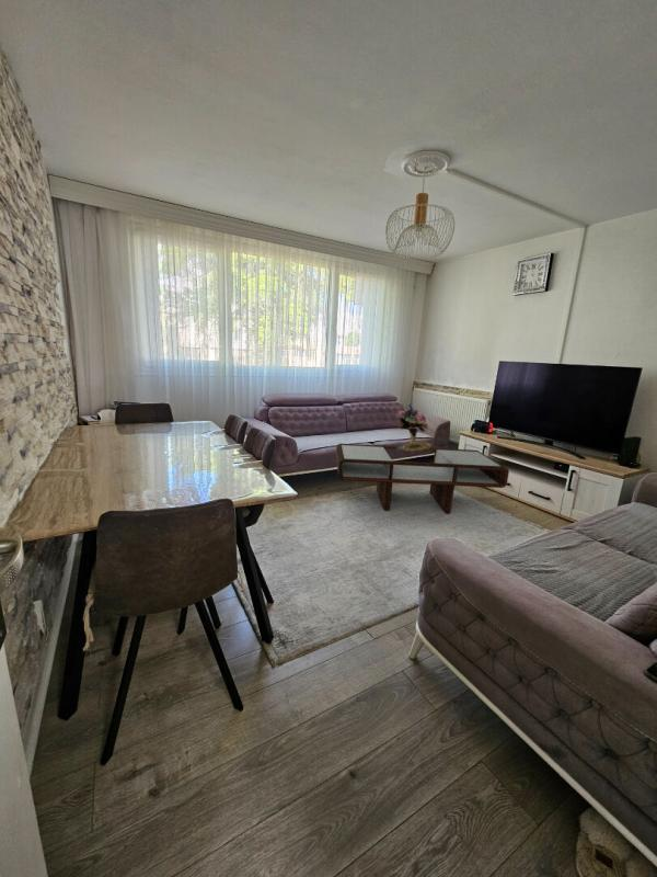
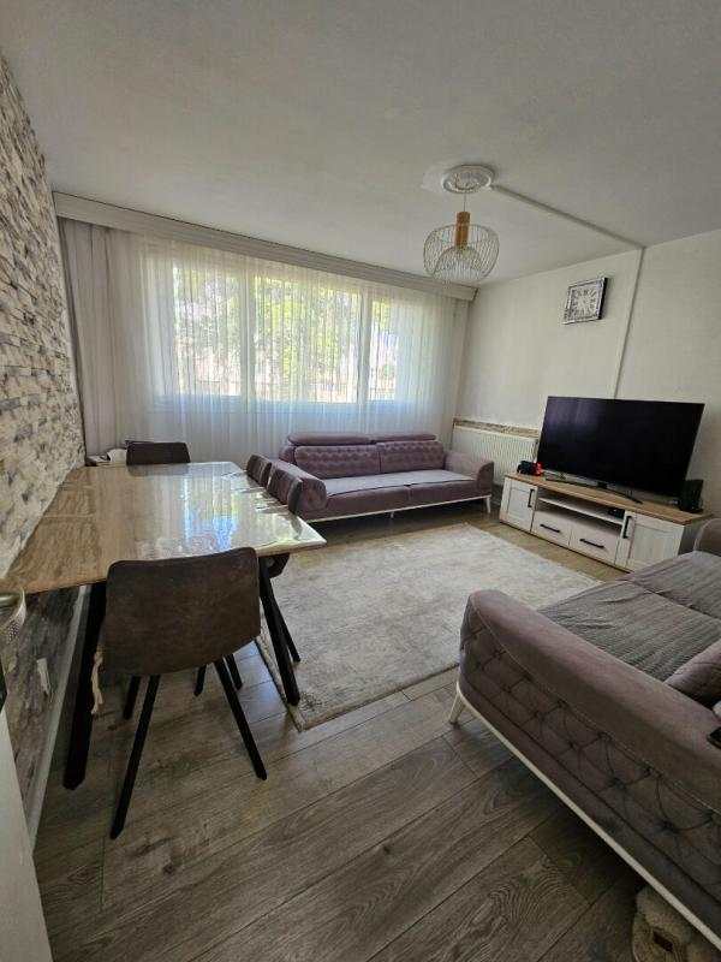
- bouquet [395,402,435,454]
- coffee table [335,443,510,514]
